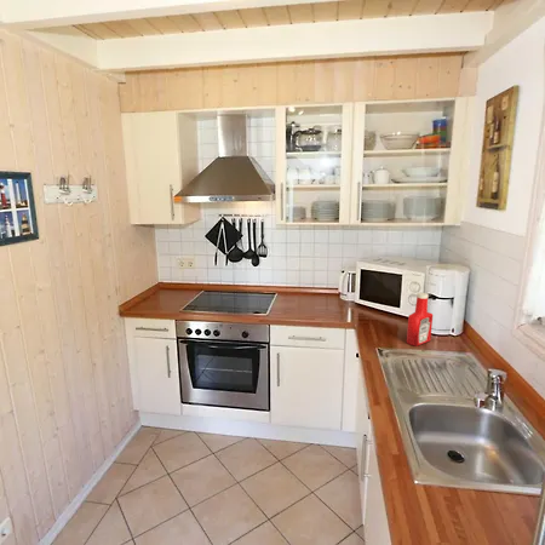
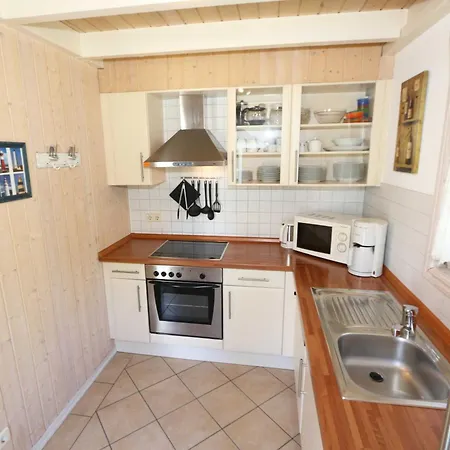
- soap bottle [406,292,434,348]
